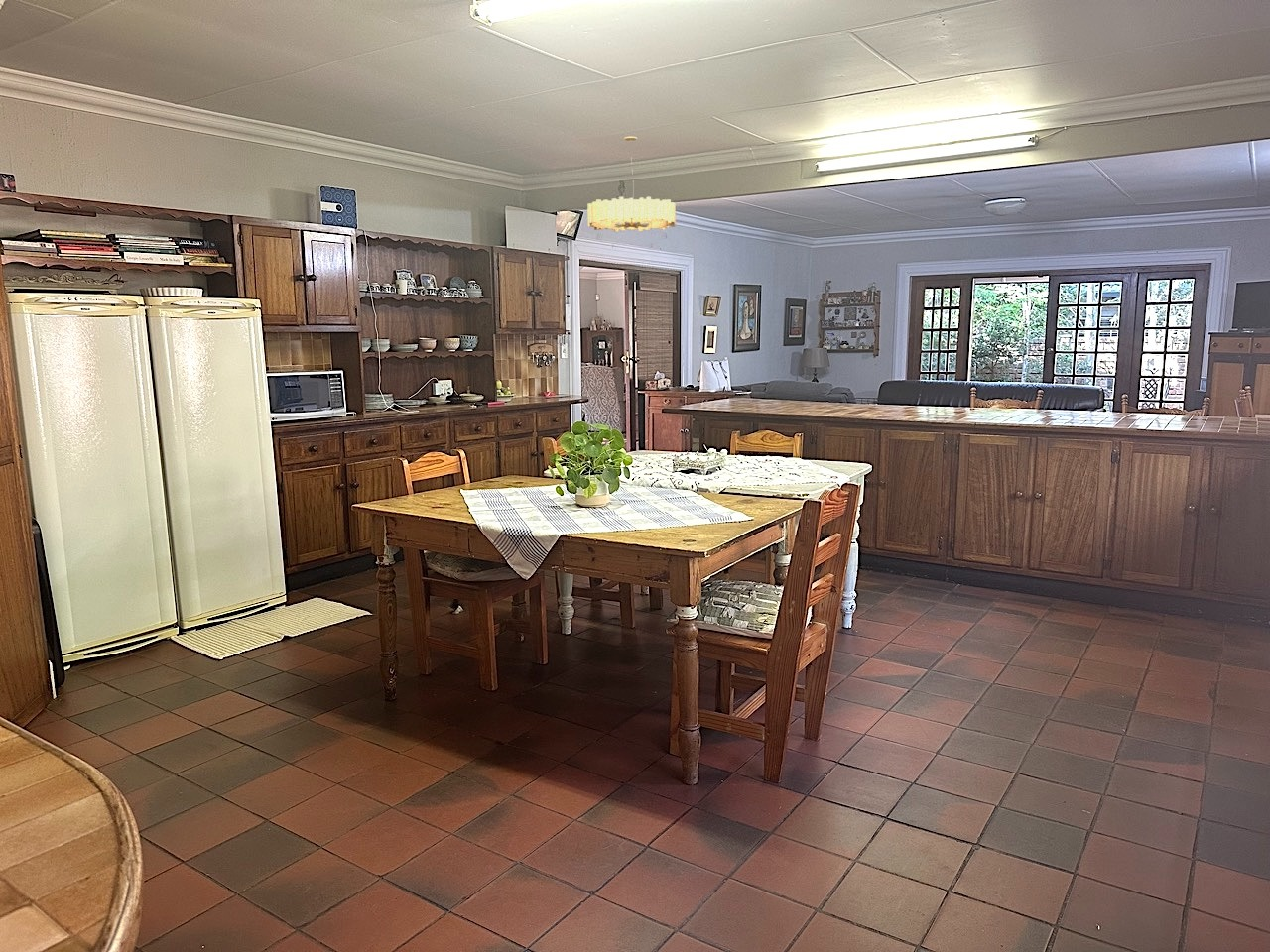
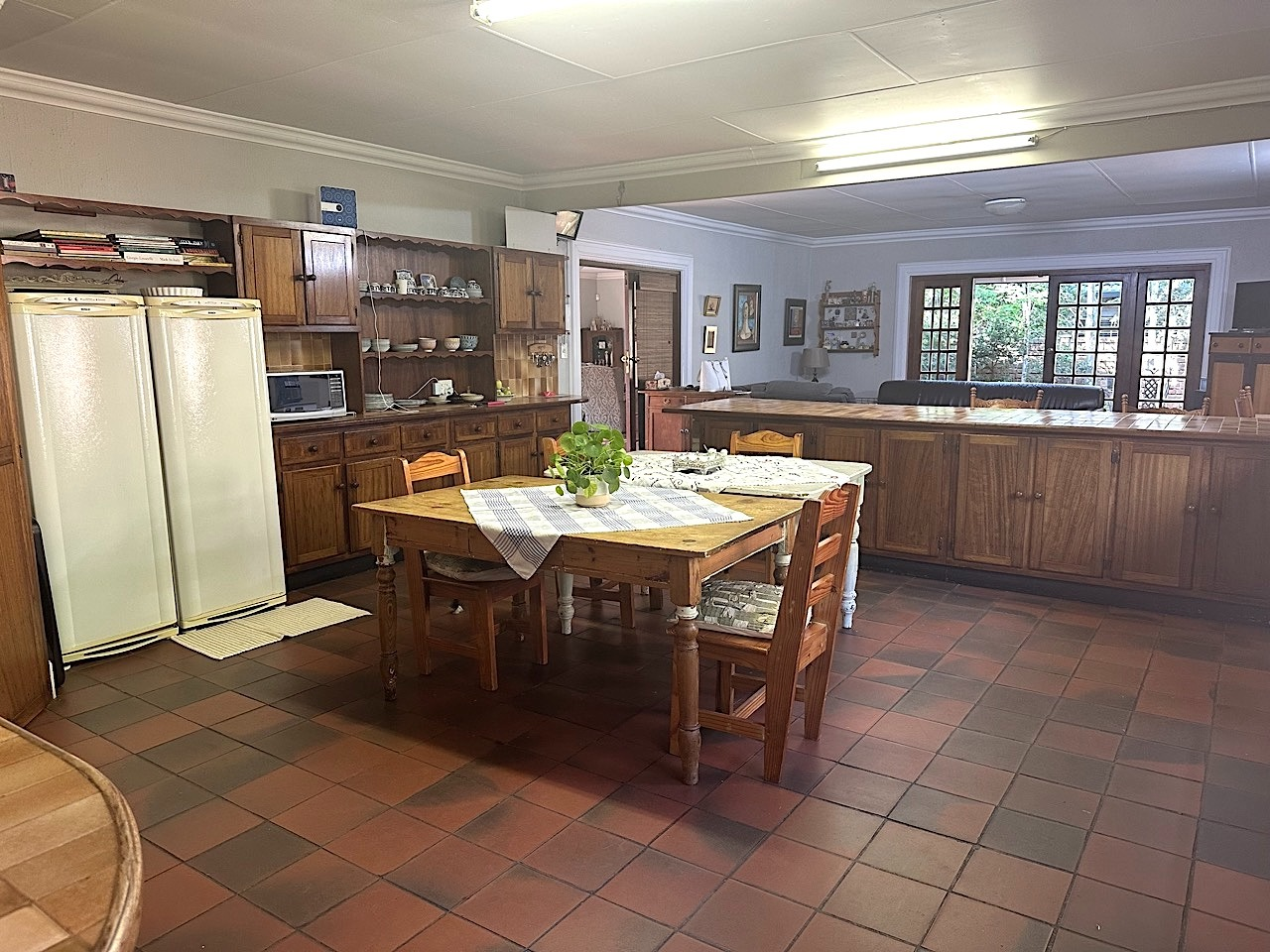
- chandelier [586,136,677,249]
